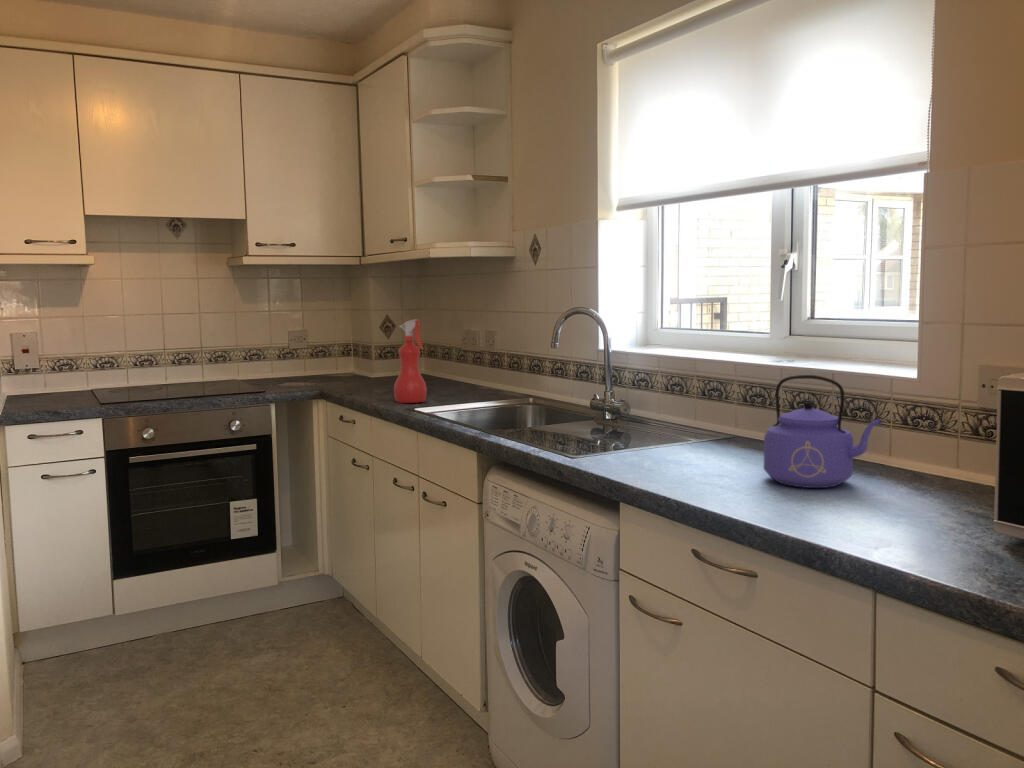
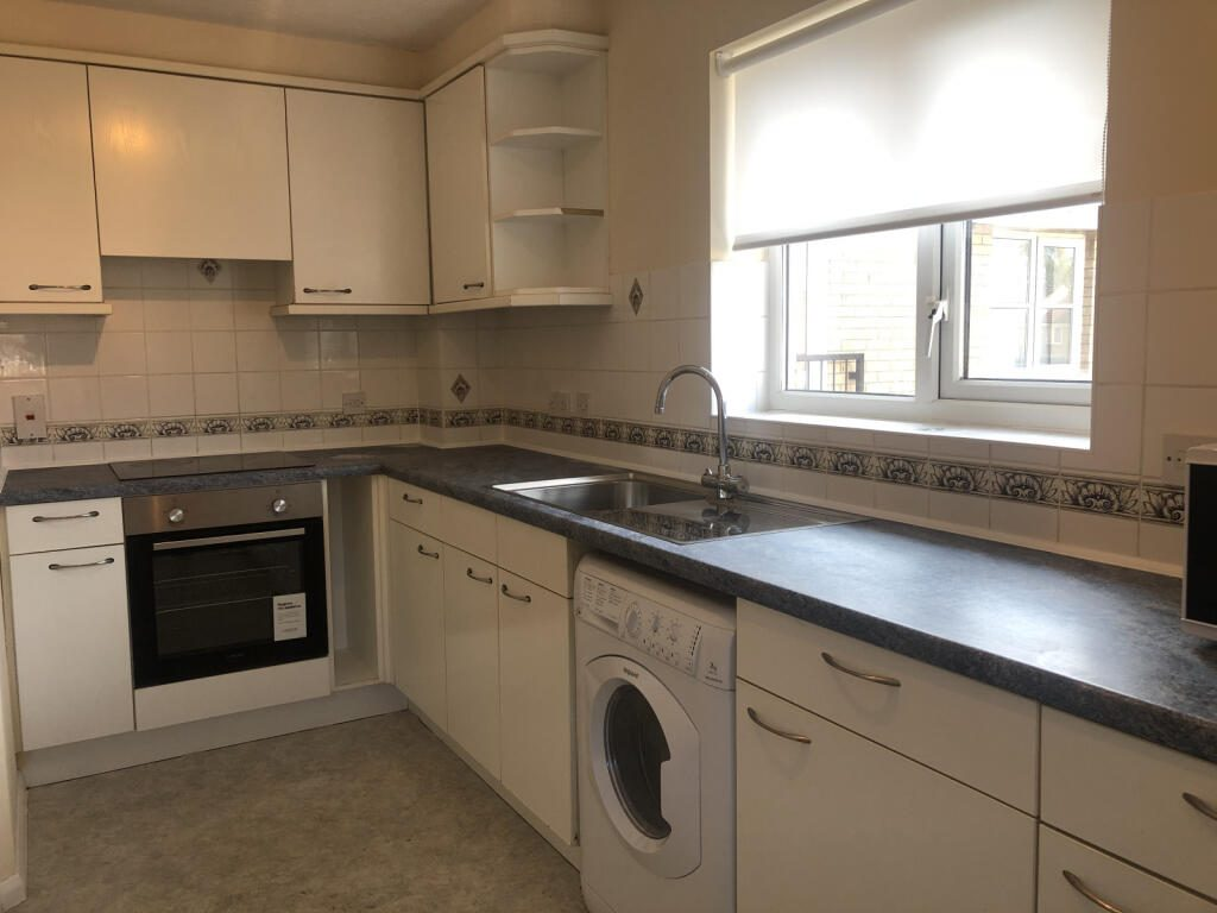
- kettle [763,374,883,489]
- spray bottle [393,318,428,404]
